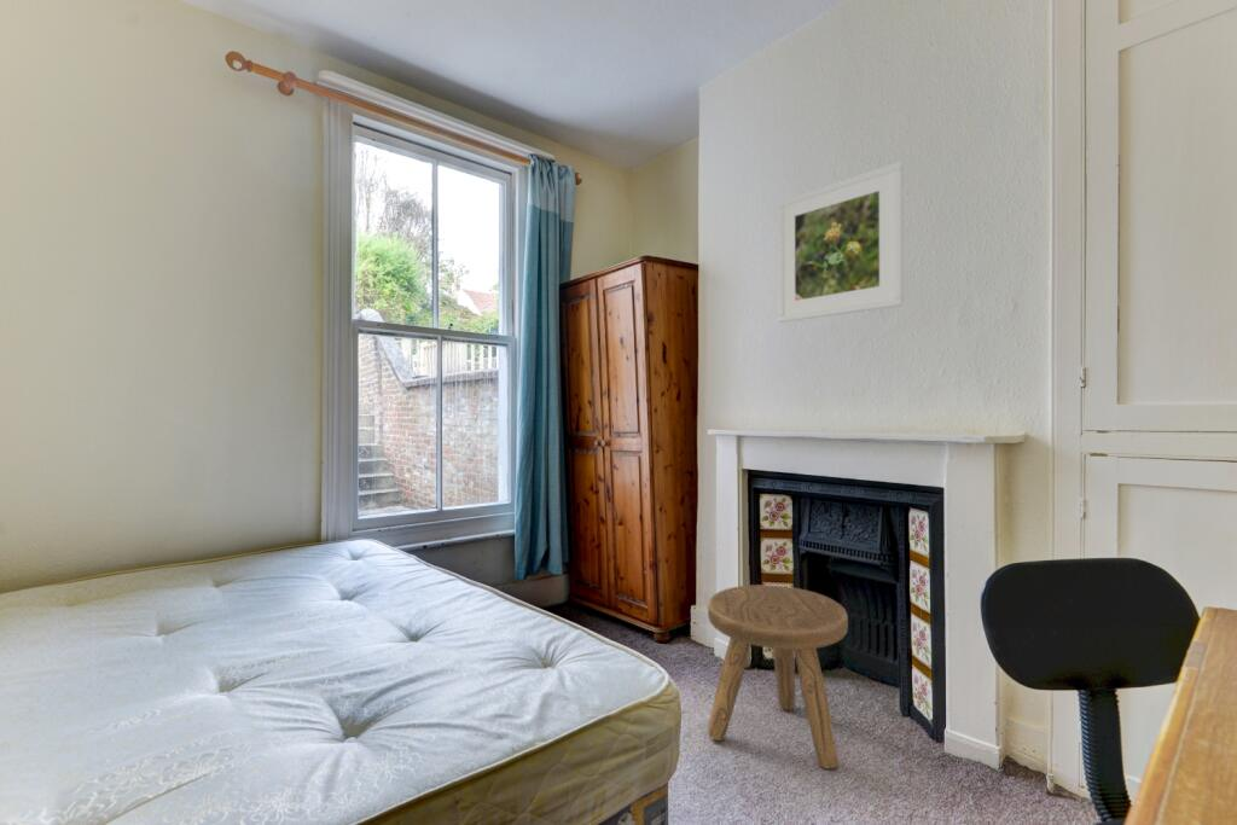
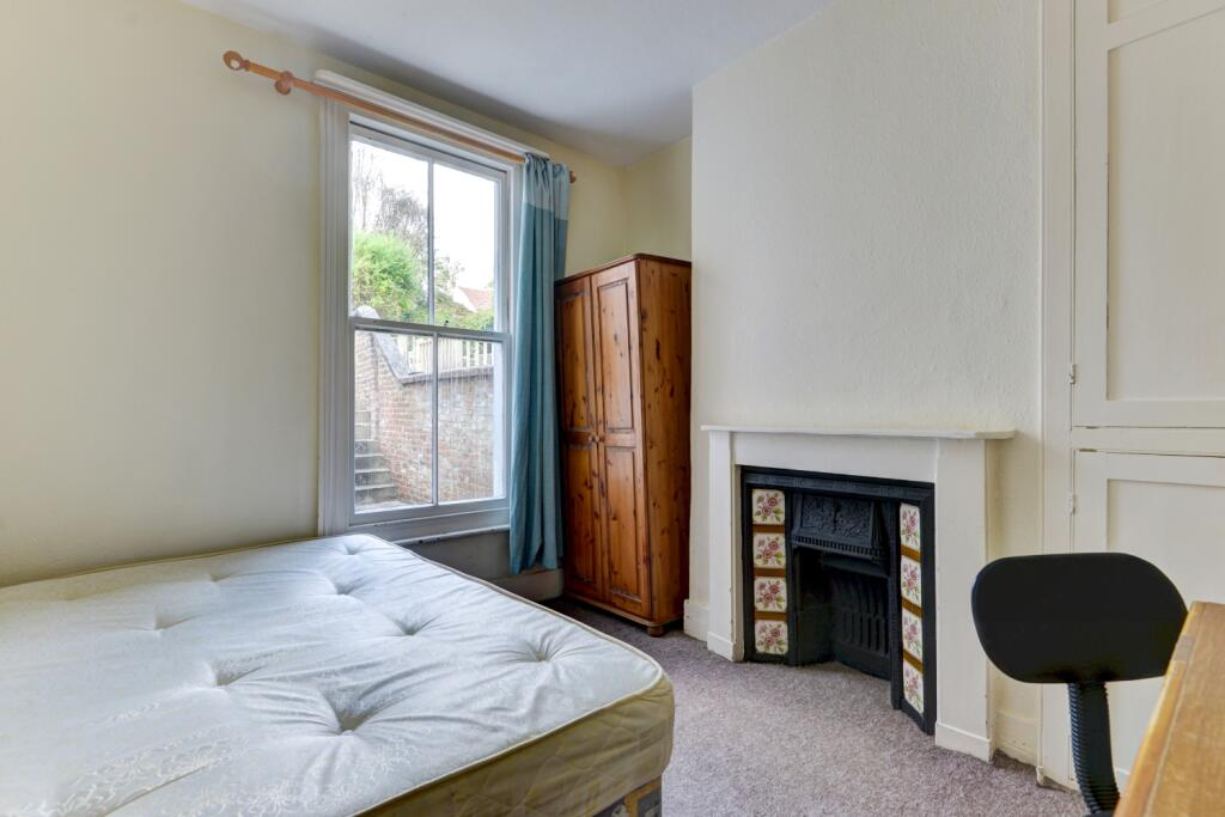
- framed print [777,161,905,324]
- stool [707,583,849,771]
